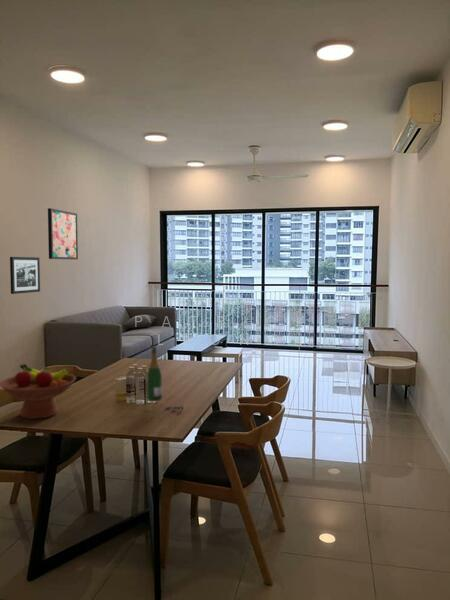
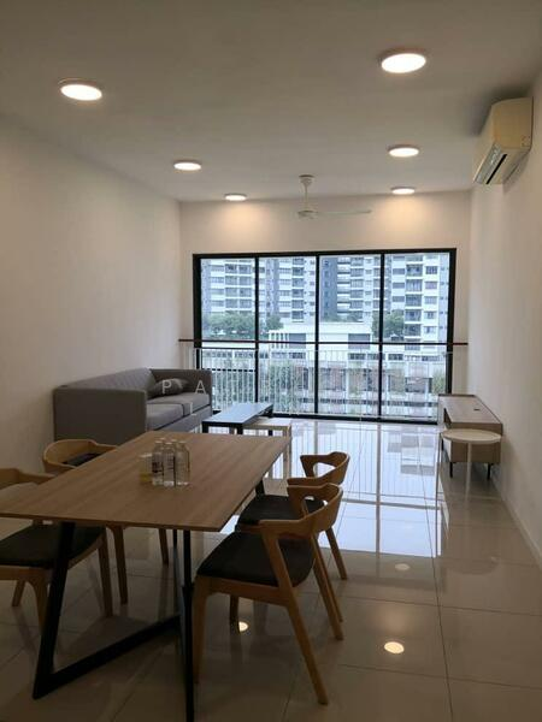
- wine bottle [146,345,184,412]
- picture frame [9,256,41,295]
- fruit bowl [0,363,77,420]
- wall art [47,207,79,260]
